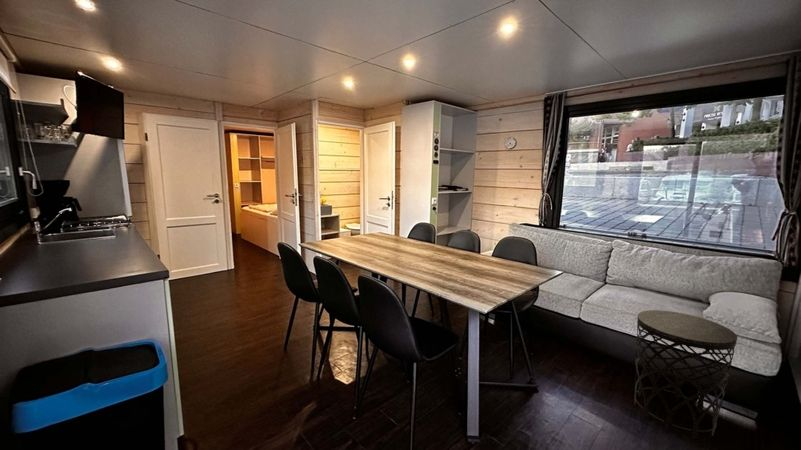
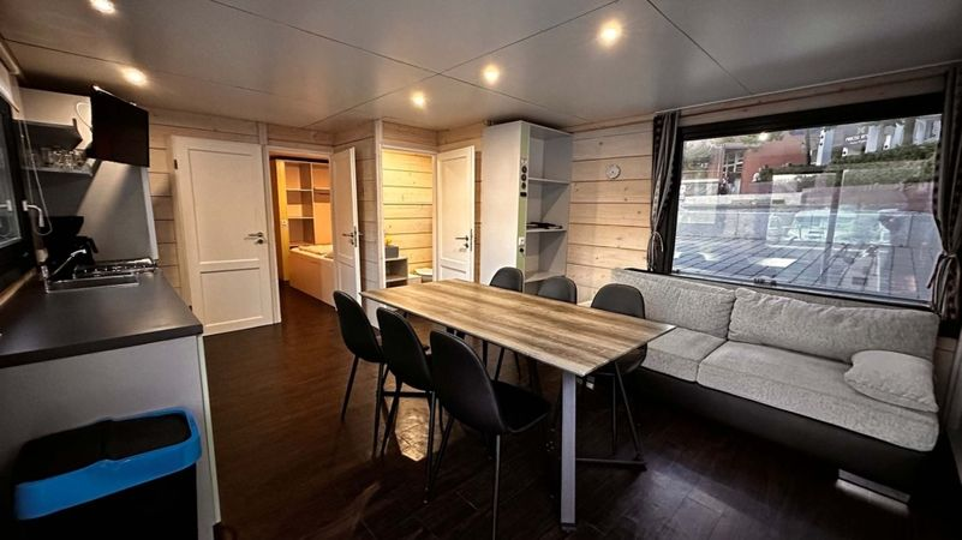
- side table [634,309,738,439]
